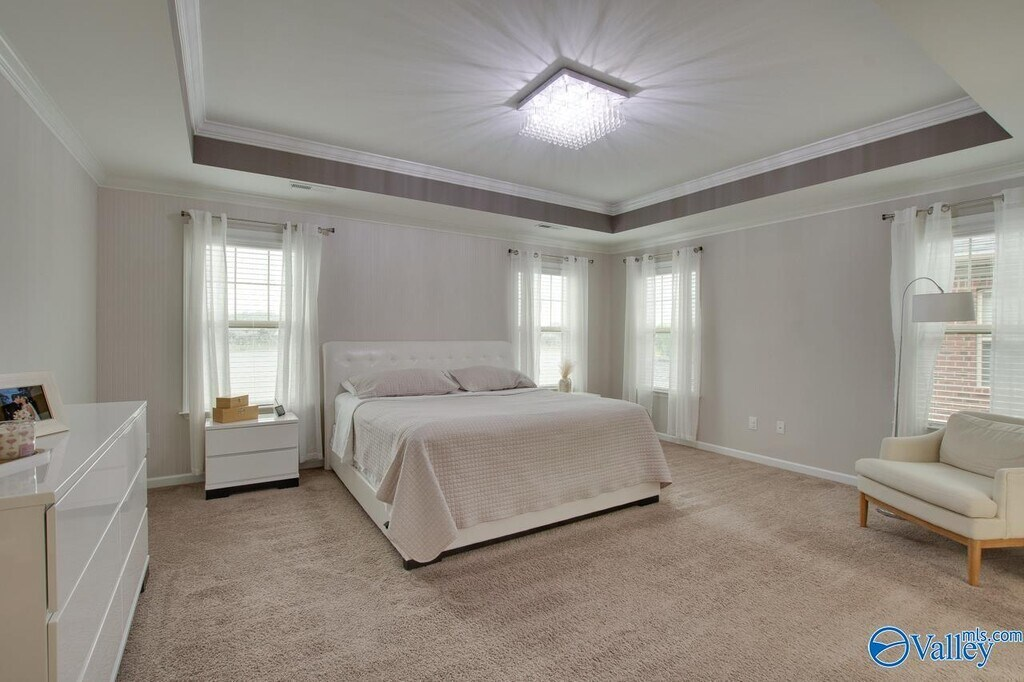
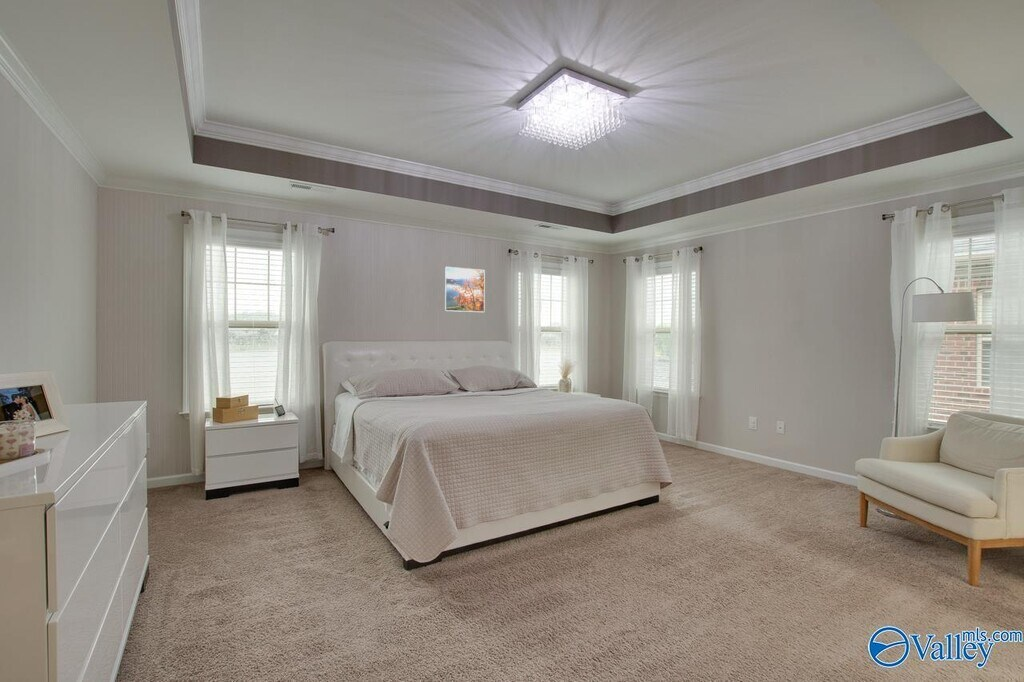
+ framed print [443,266,486,313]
